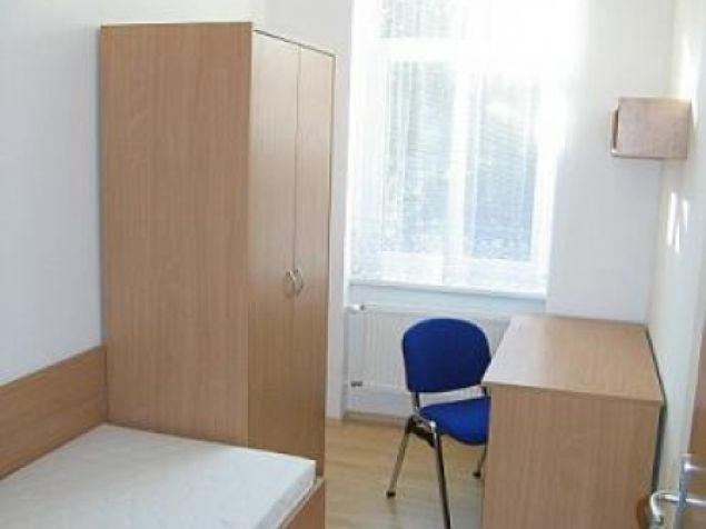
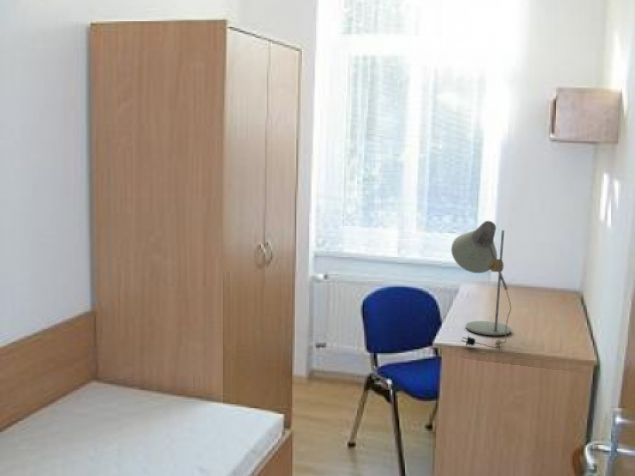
+ desk lamp [450,220,512,350]
